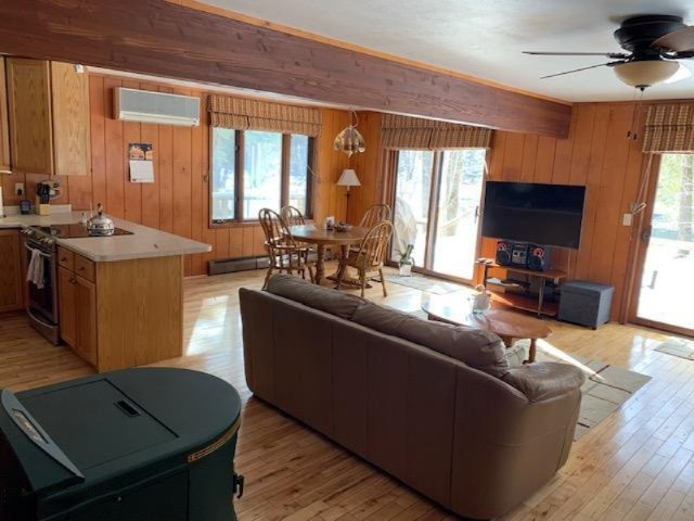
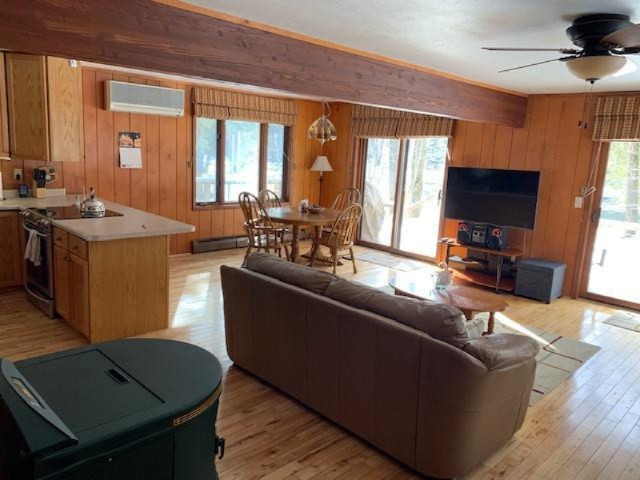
- house plant [387,239,416,277]
